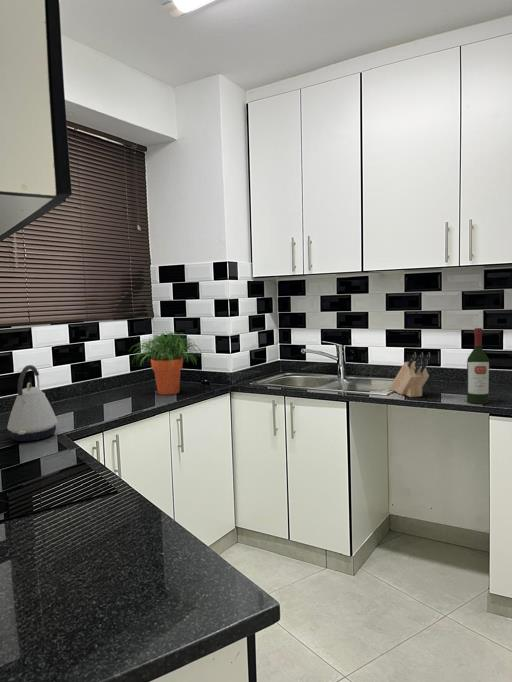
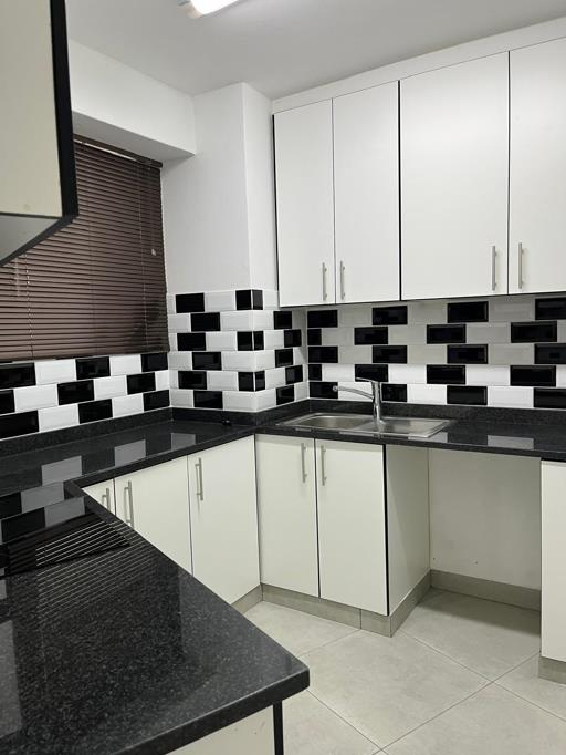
- kettle [6,364,58,442]
- potted plant [128,331,202,396]
- knife block [389,351,432,398]
- wine bottle [466,327,490,405]
